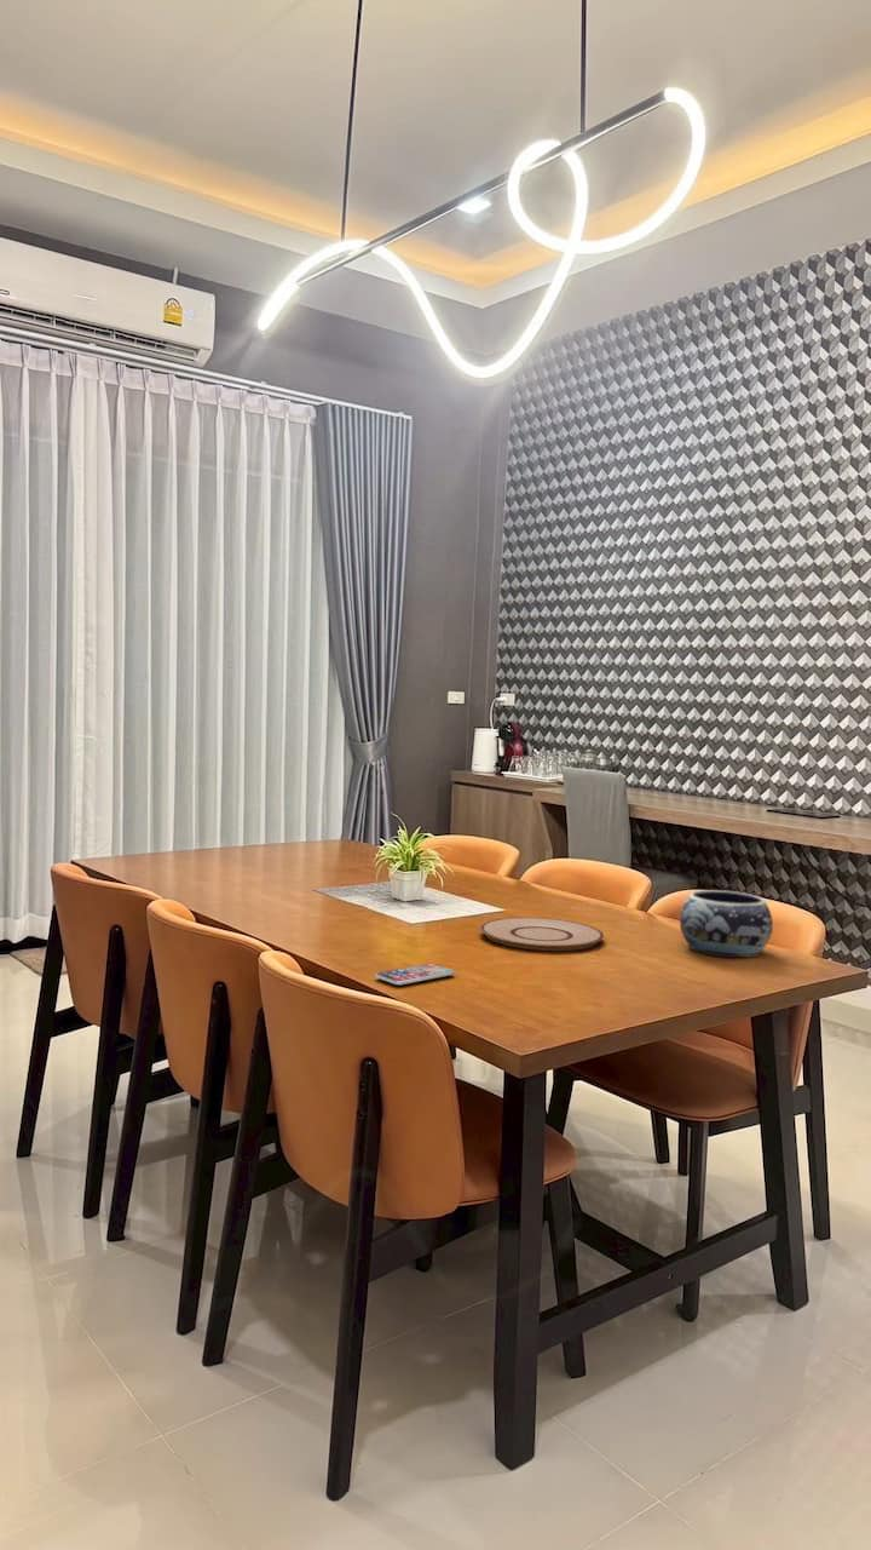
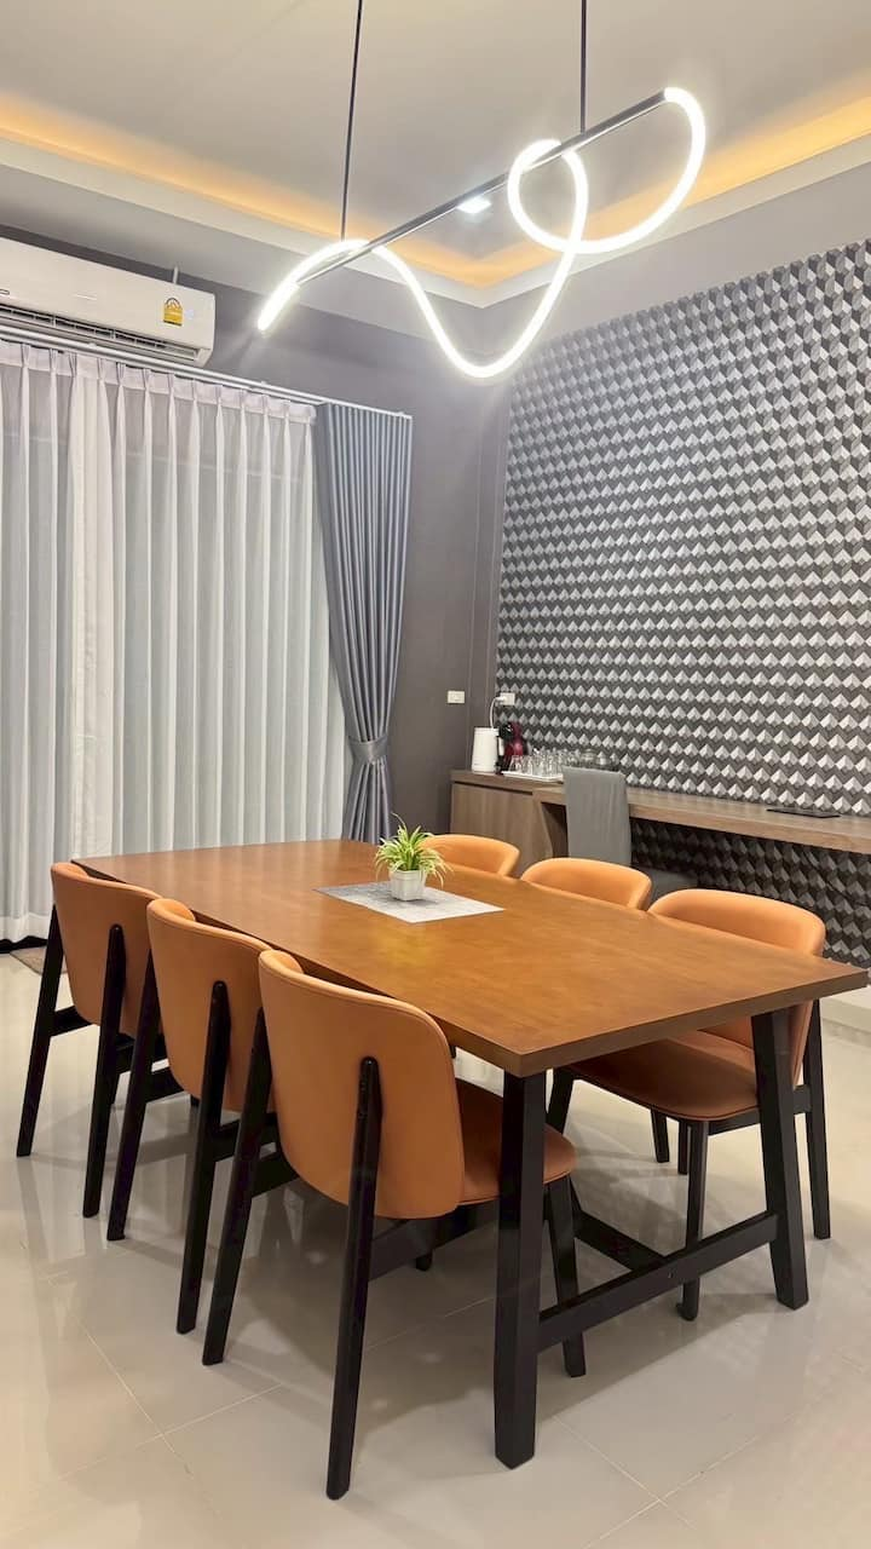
- plate [479,917,605,952]
- smartphone [374,963,456,987]
- decorative bowl [679,889,774,959]
